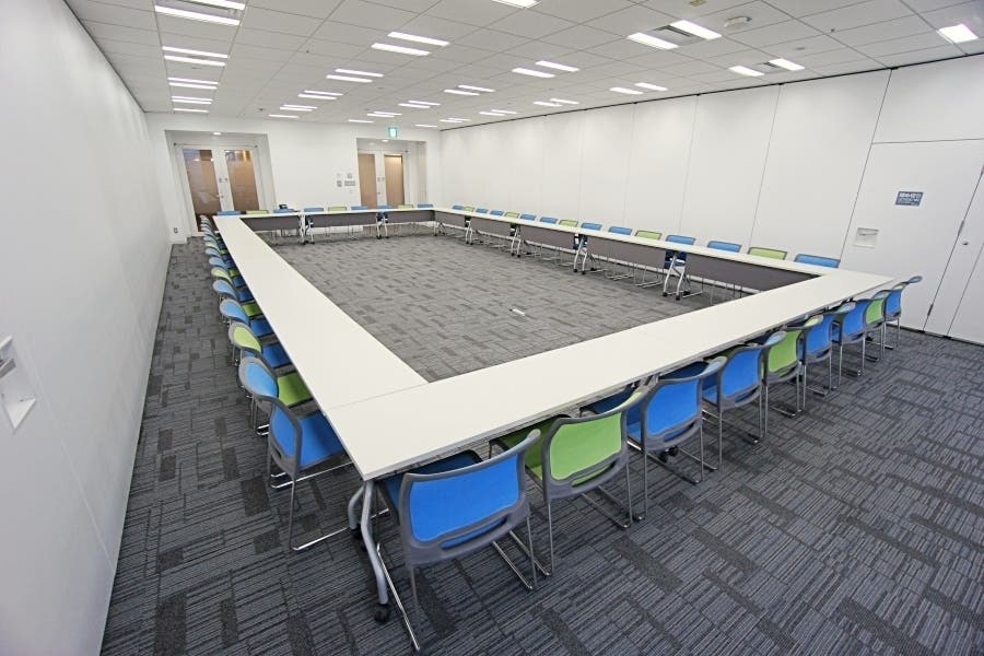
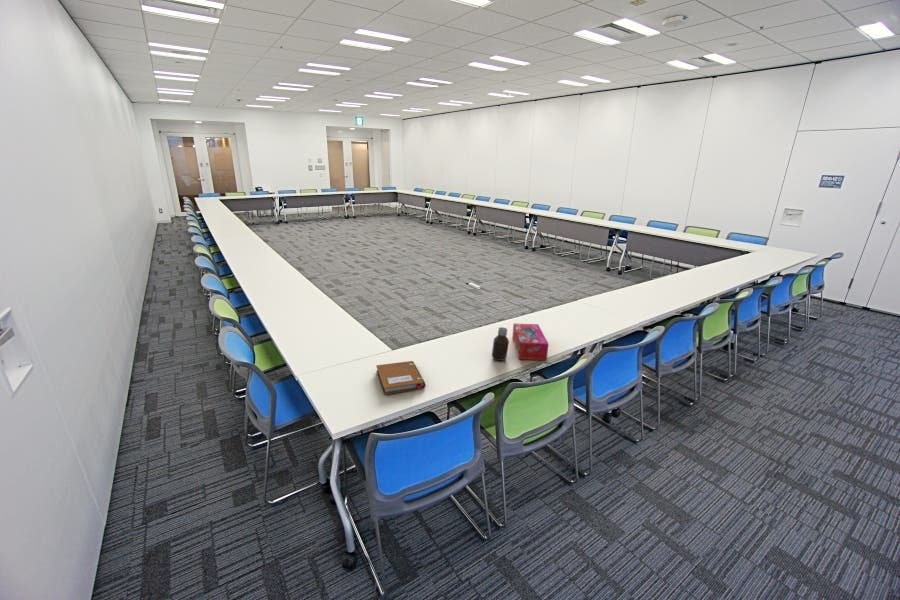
+ tissue box [511,322,549,361]
+ notebook [375,360,426,395]
+ bottle [491,326,510,362]
